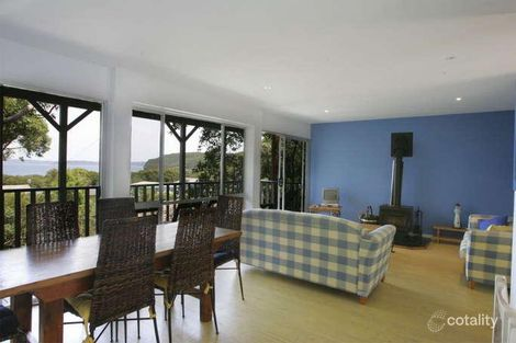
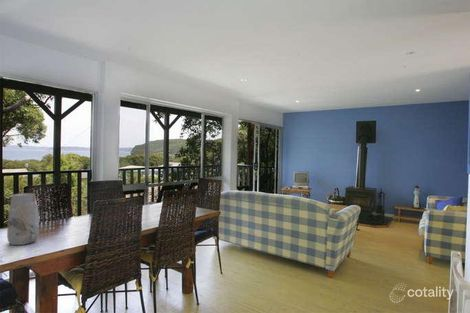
+ vase [6,192,40,246]
